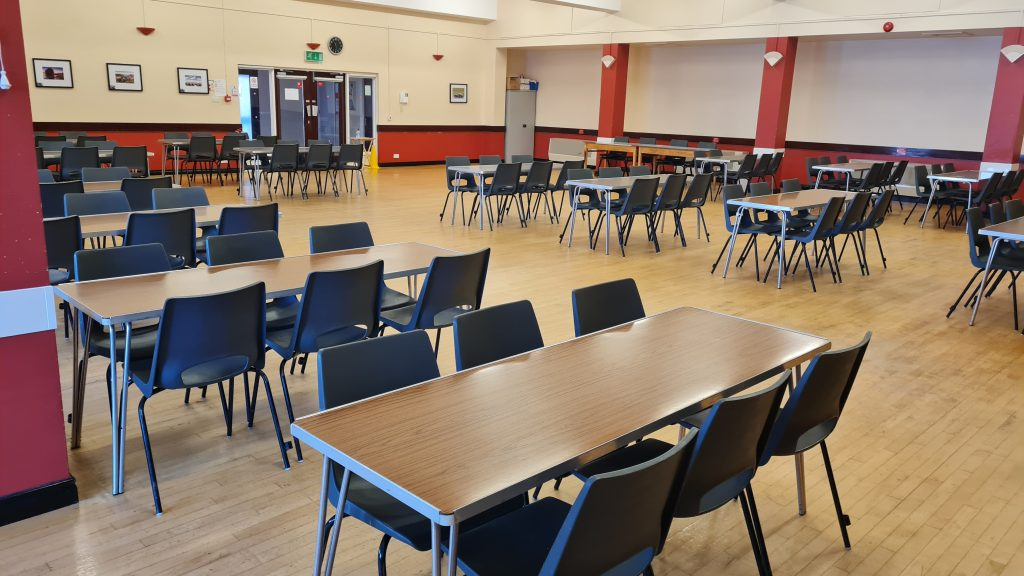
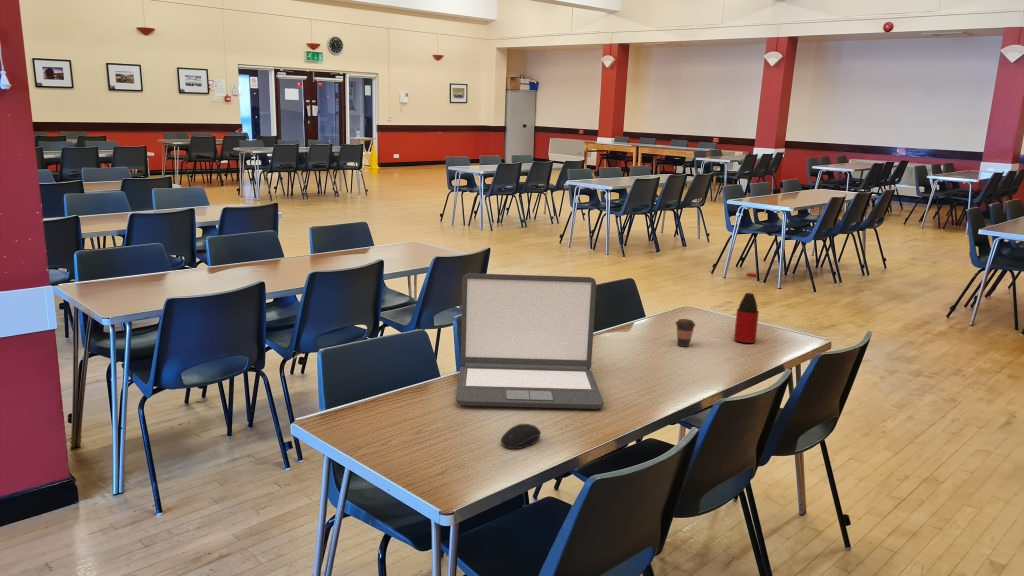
+ laptop [455,272,604,410]
+ coffee cup [674,318,696,348]
+ computer mouse [500,423,542,450]
+ bottle [733,272,760,344]
